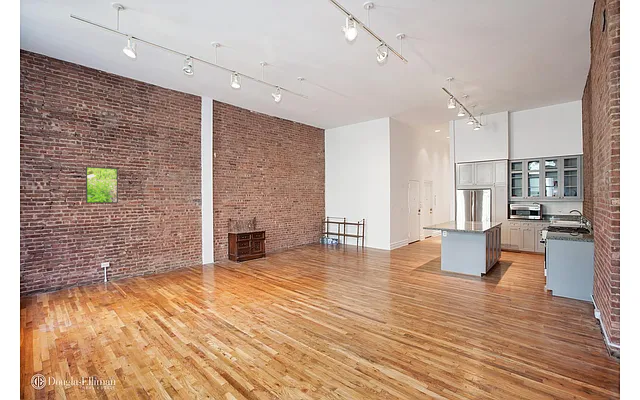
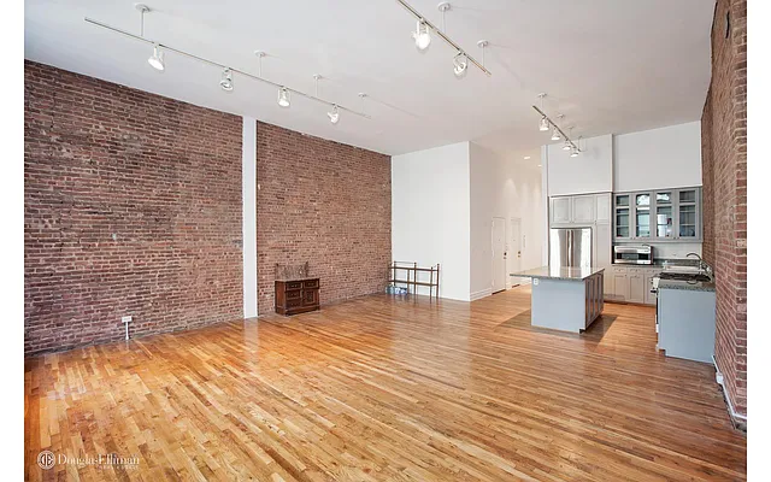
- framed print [85,165,119,204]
